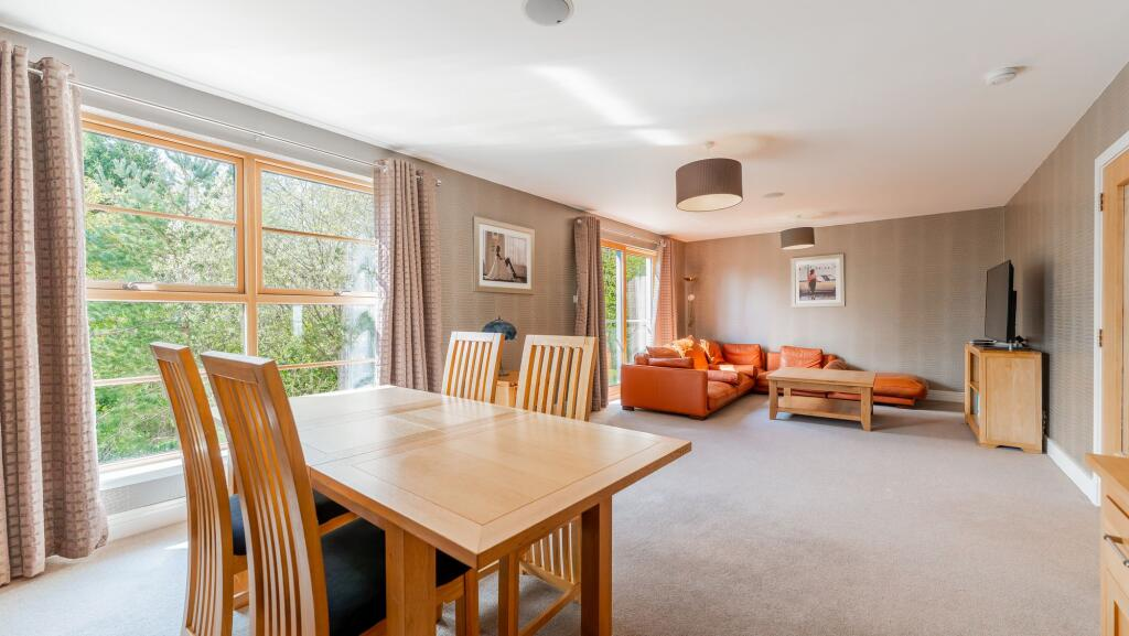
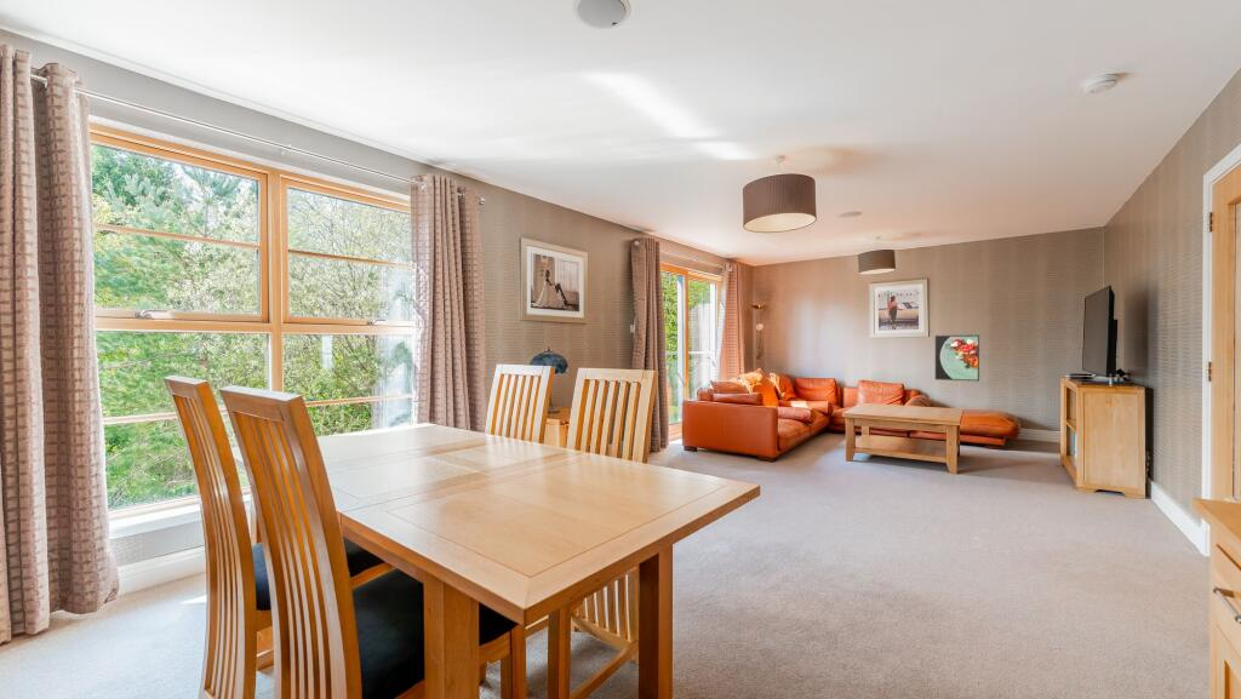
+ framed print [934,334,980,383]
